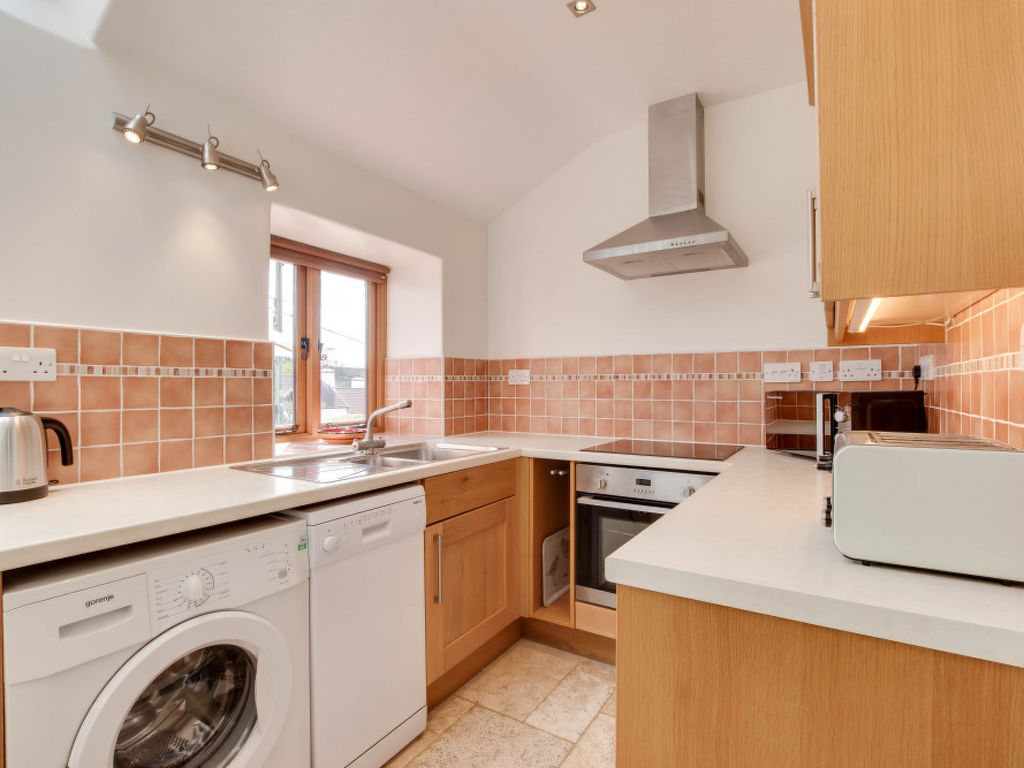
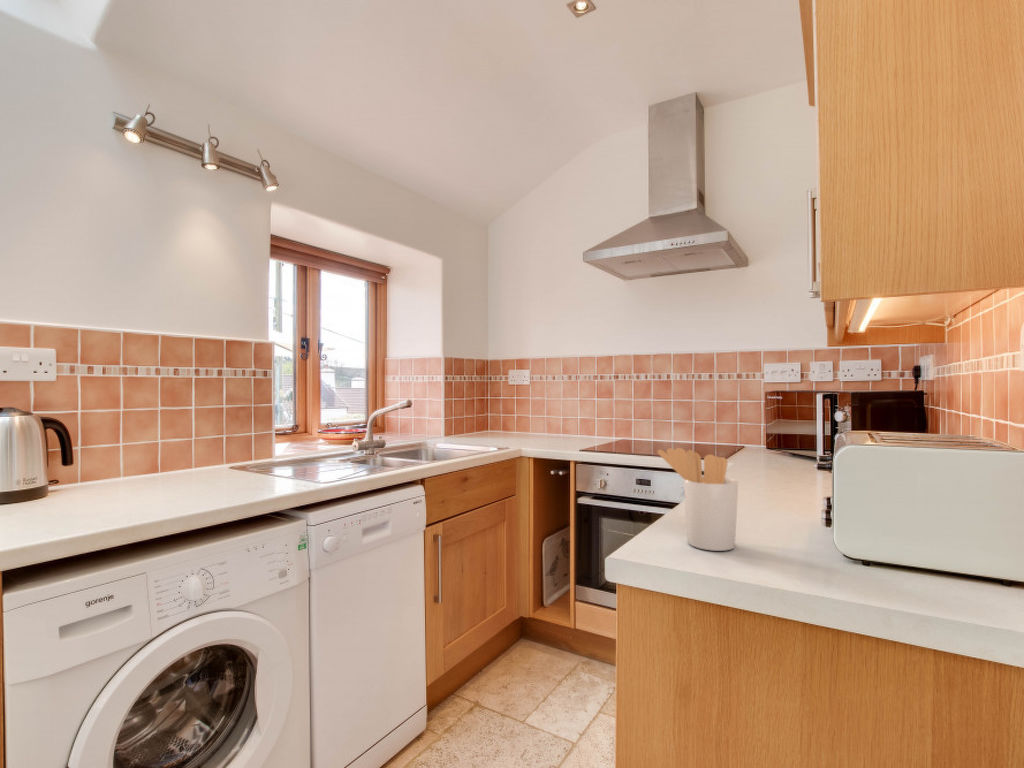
+ utensil holder [656,447,739,552]
